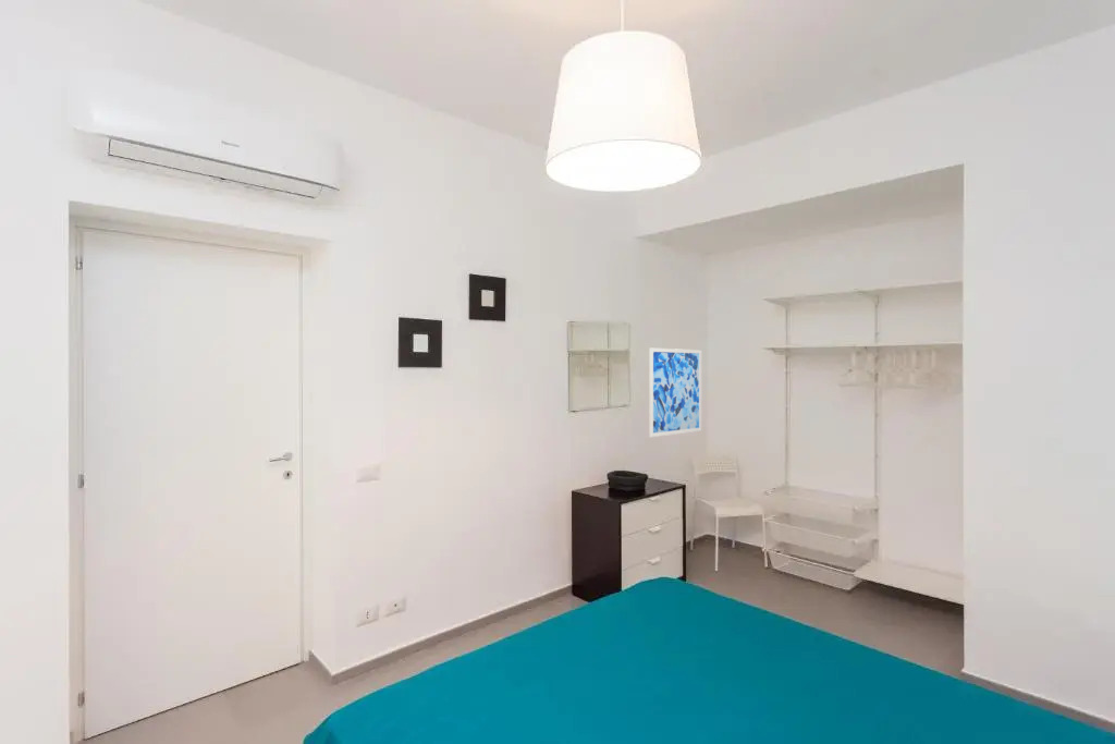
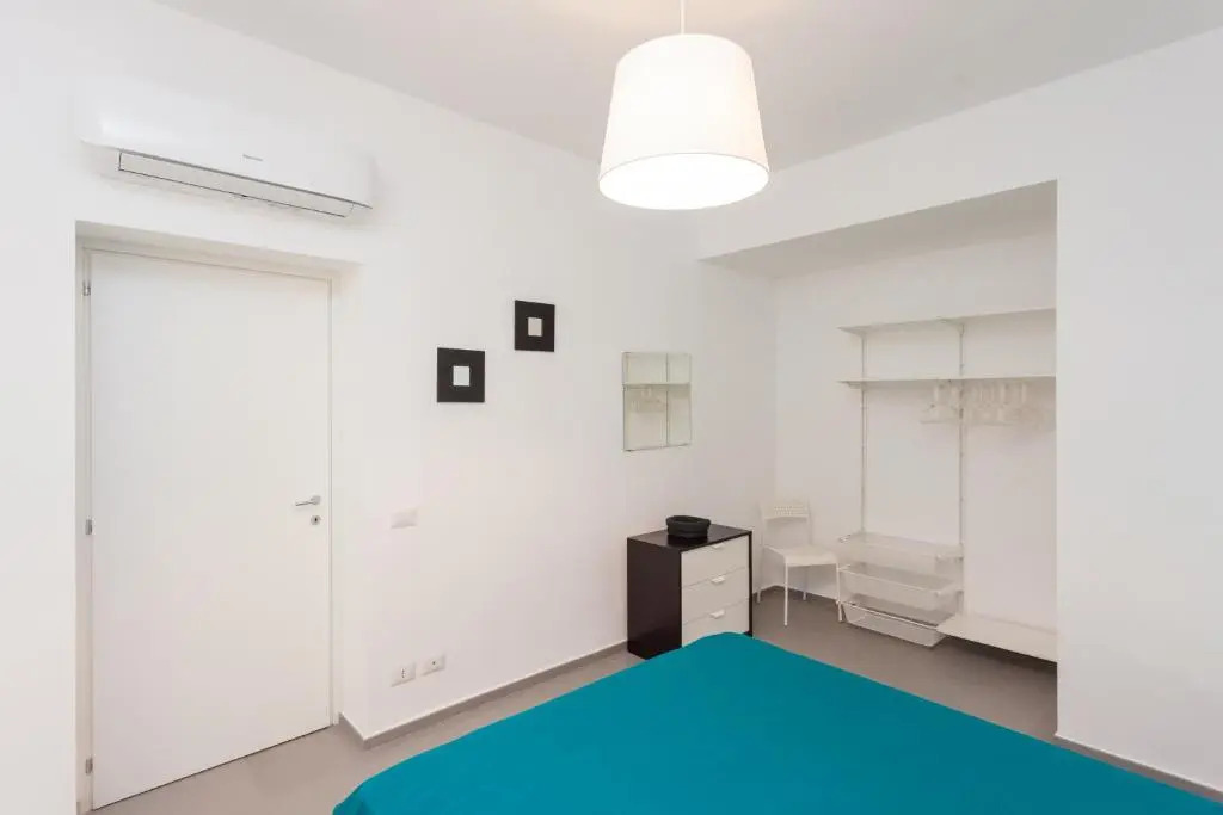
- wall art [648,347,702,438]
